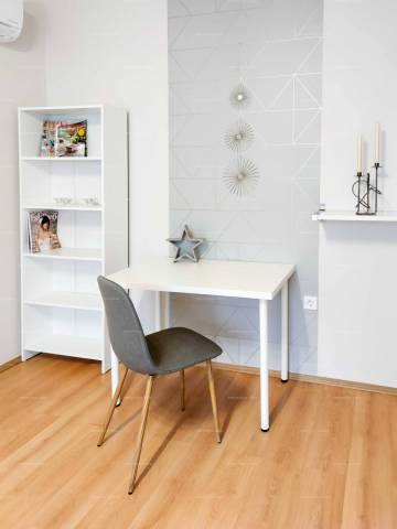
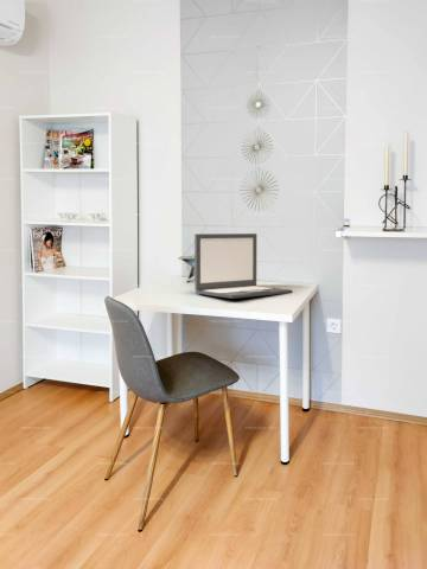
+ laptop [193,232,293,300]
